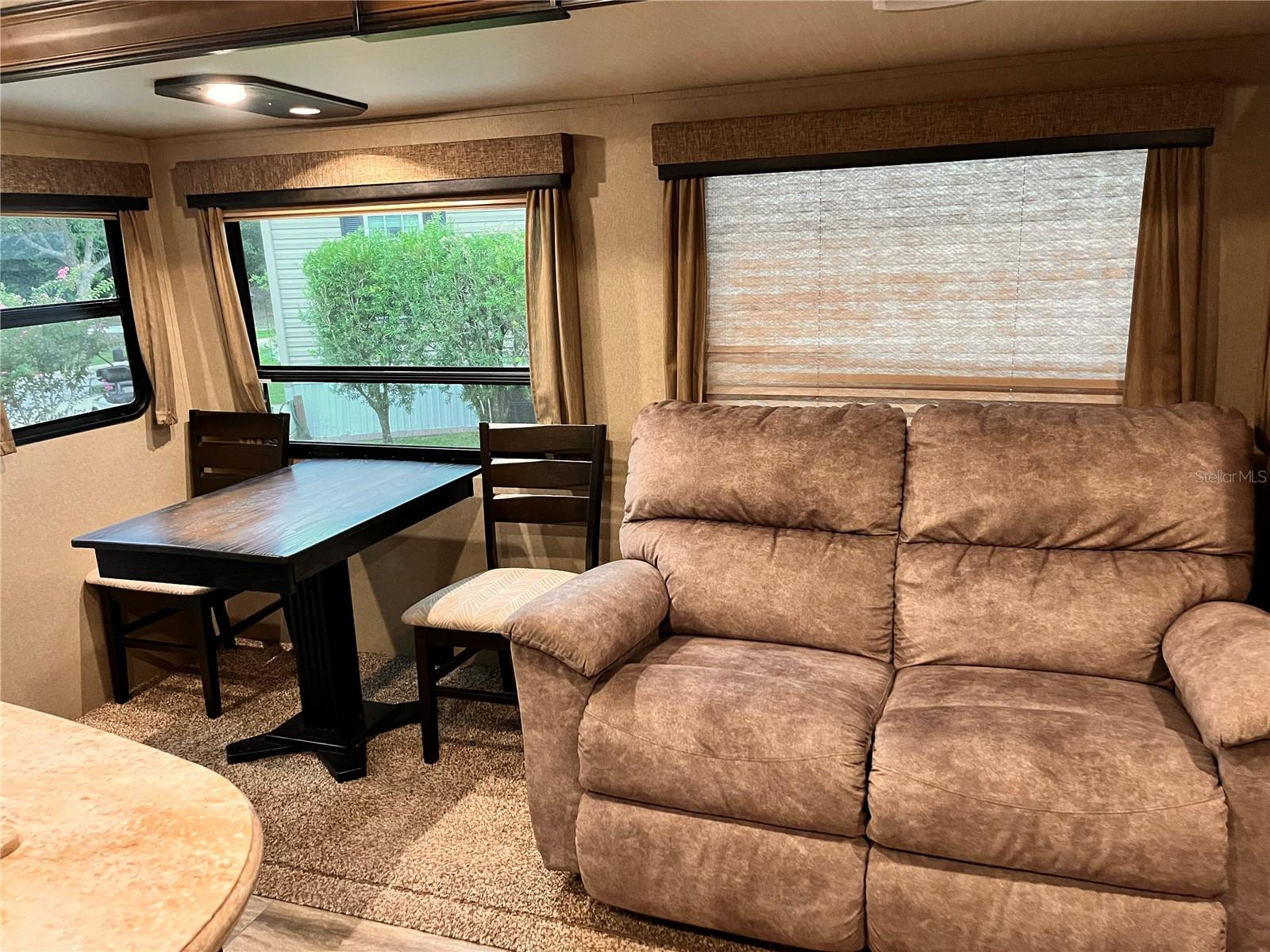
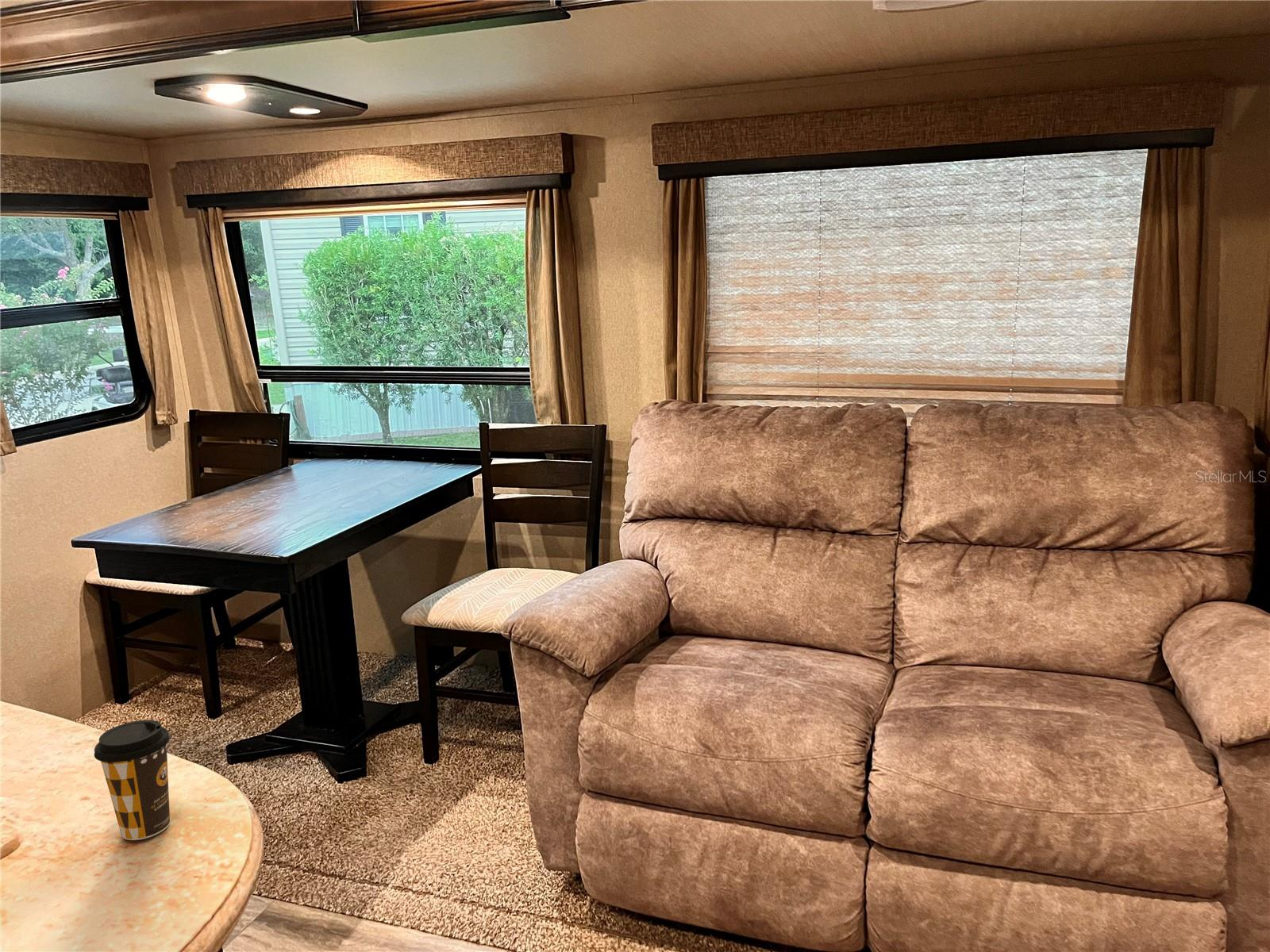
+ coffee cup [94,720,171,841]
